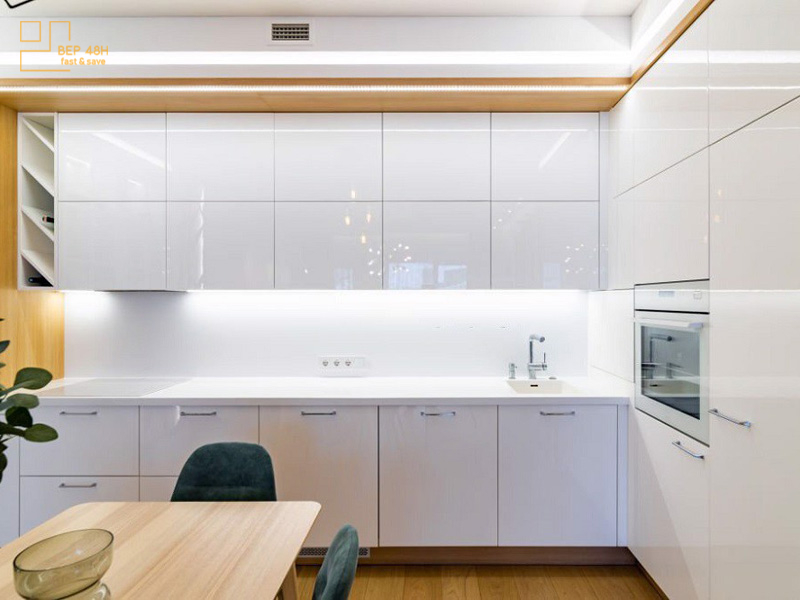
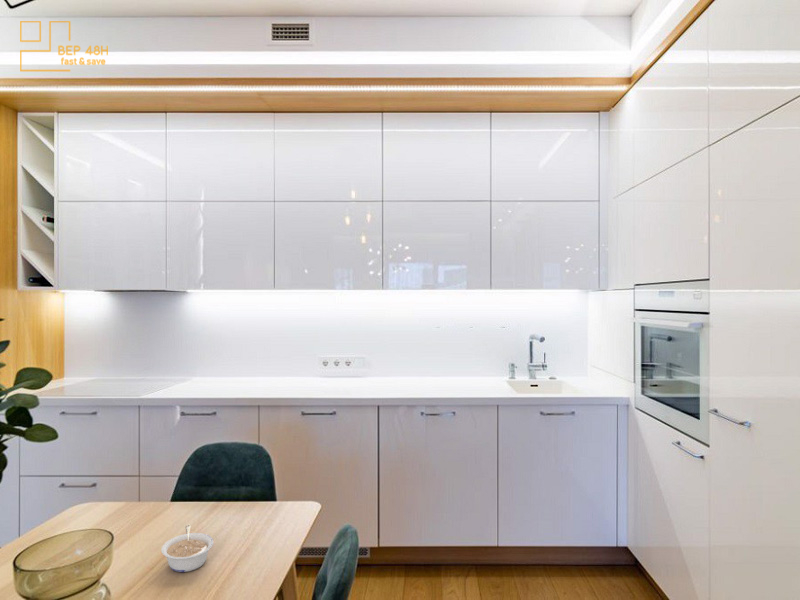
+ legume [160,524,214,573]
